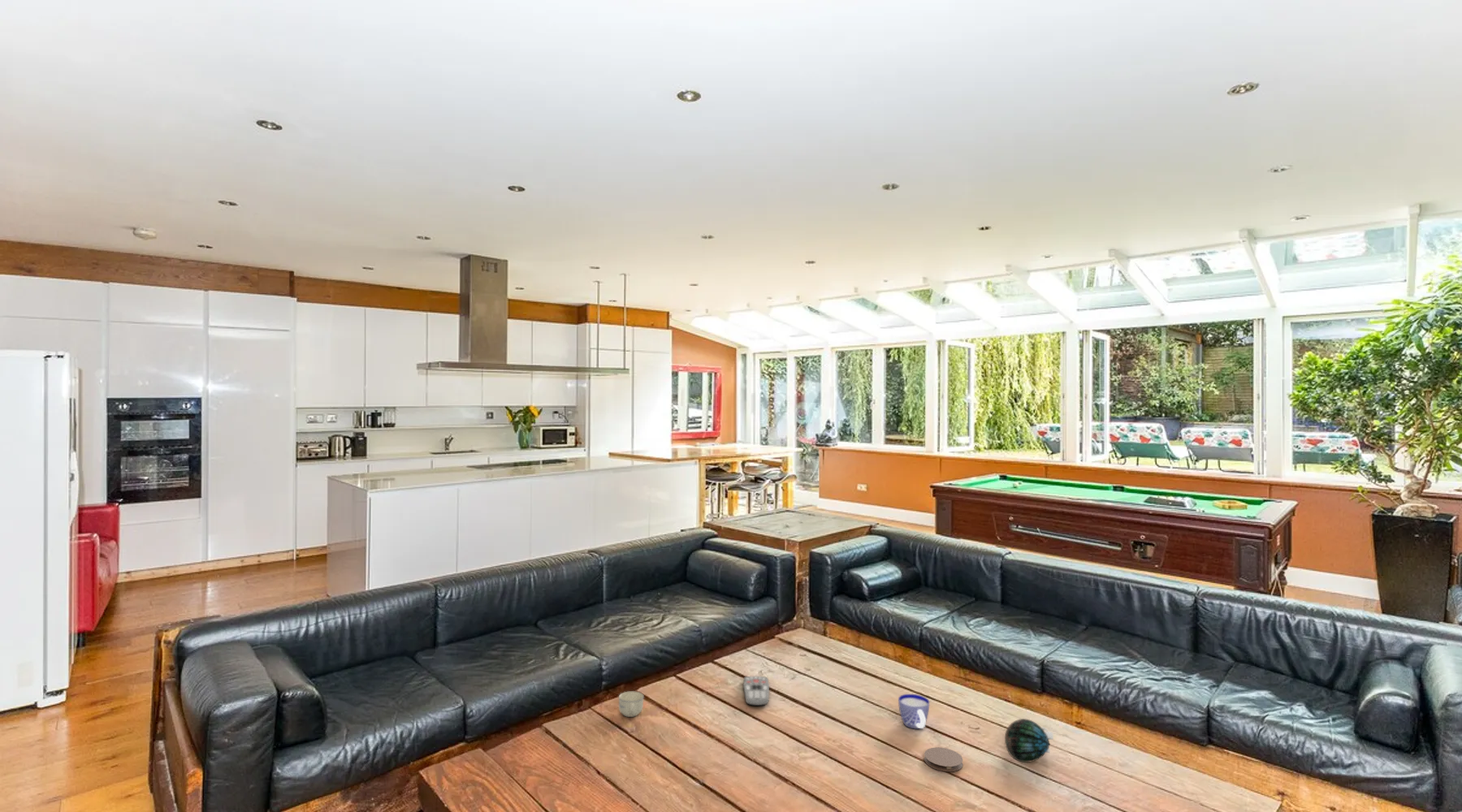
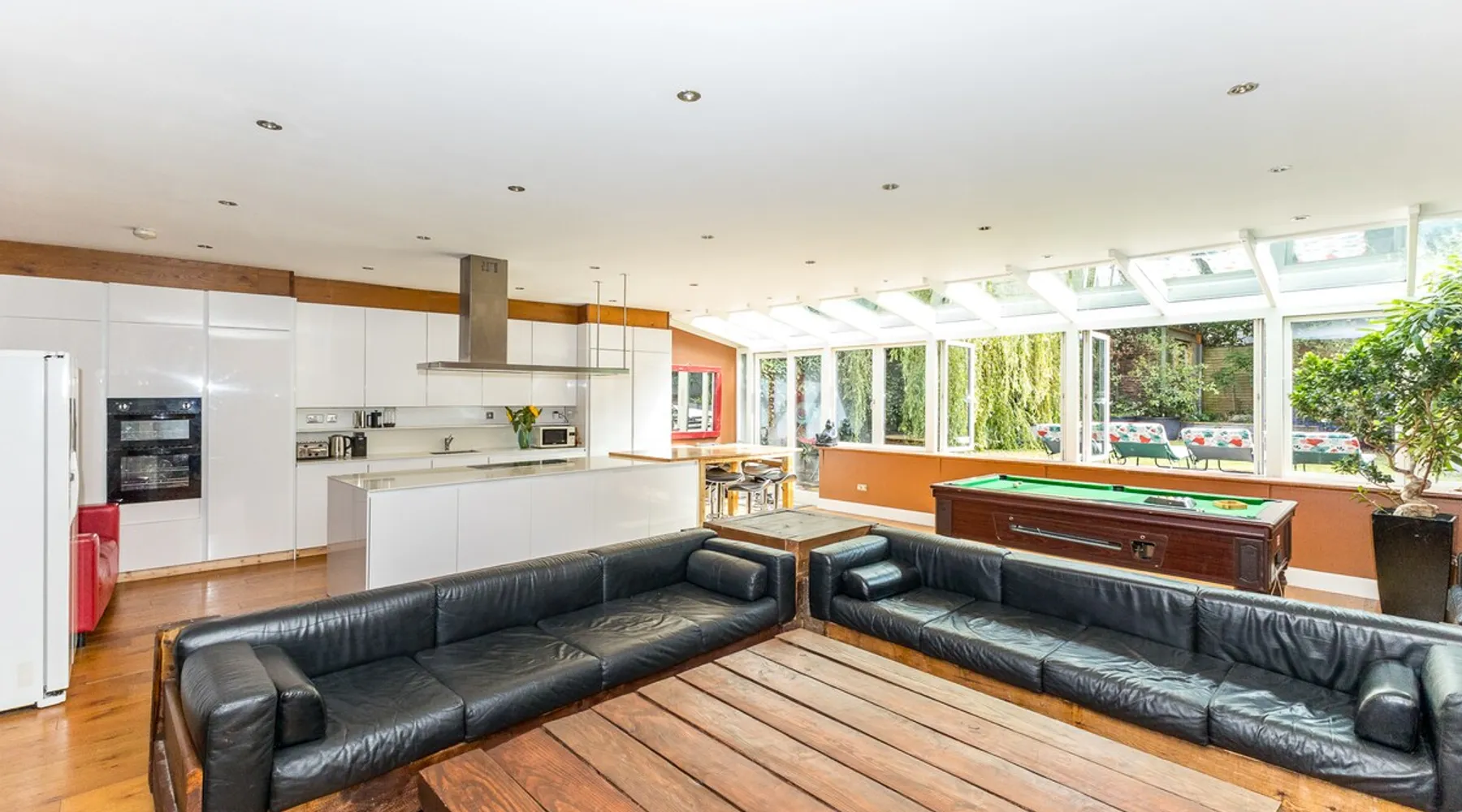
- cup [898,693,930,730]
- decorative egg [1004,718,1054,763]
- remote control [742,676,770,706]
- coaster [923,746,963,772]
- cup [618,690,645,718]
